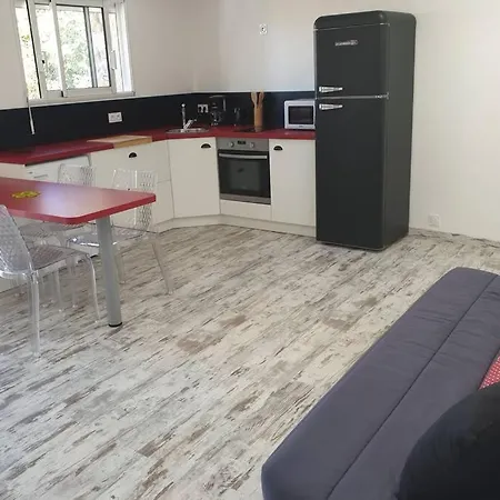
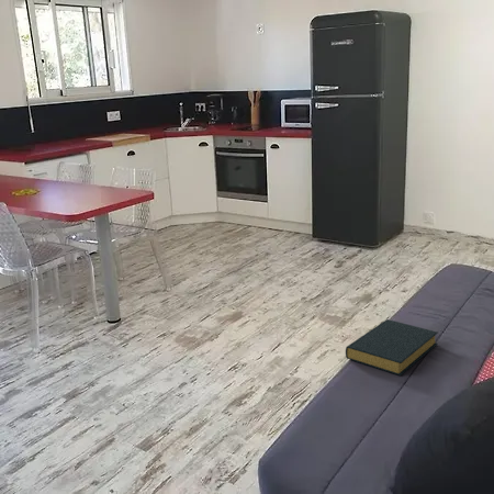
+ hardback book [345,318,439,377]
